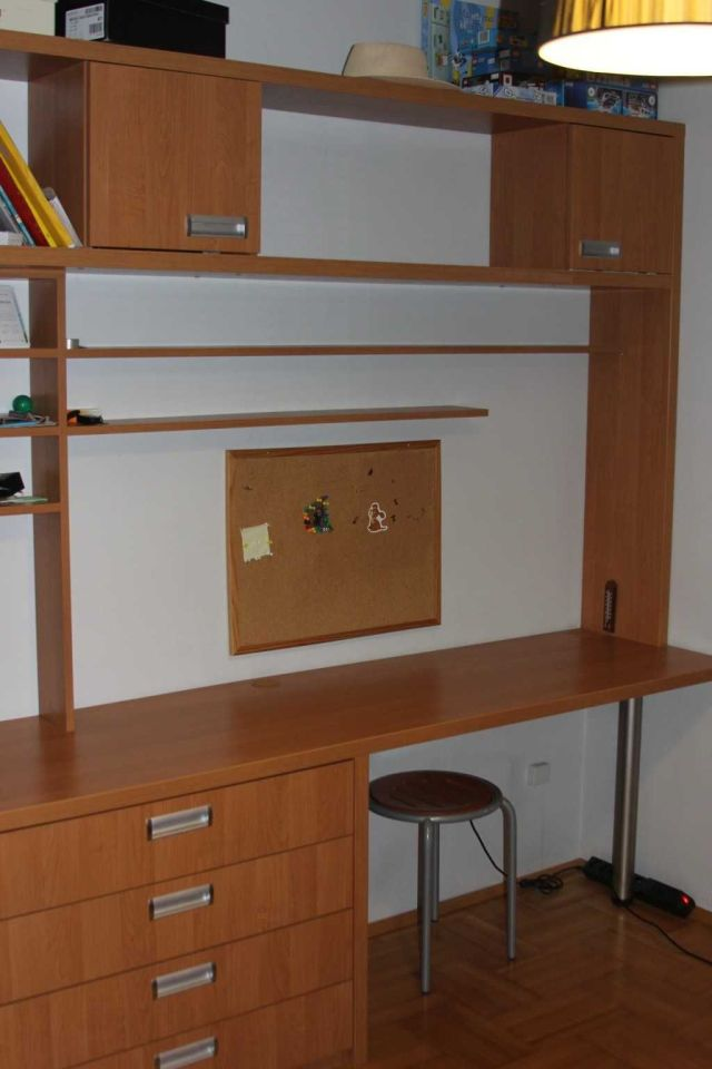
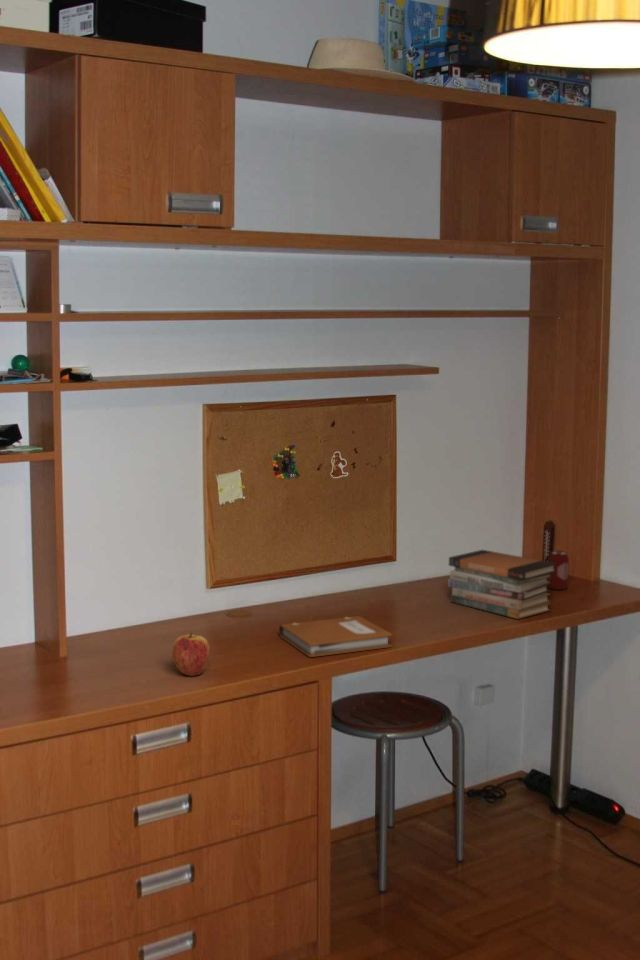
+ book stack [447,549,557,620]
+ apple [171,632,211,677]
+ notebook [278,615,393,658]
+ beverage can [547,549,570,591]
